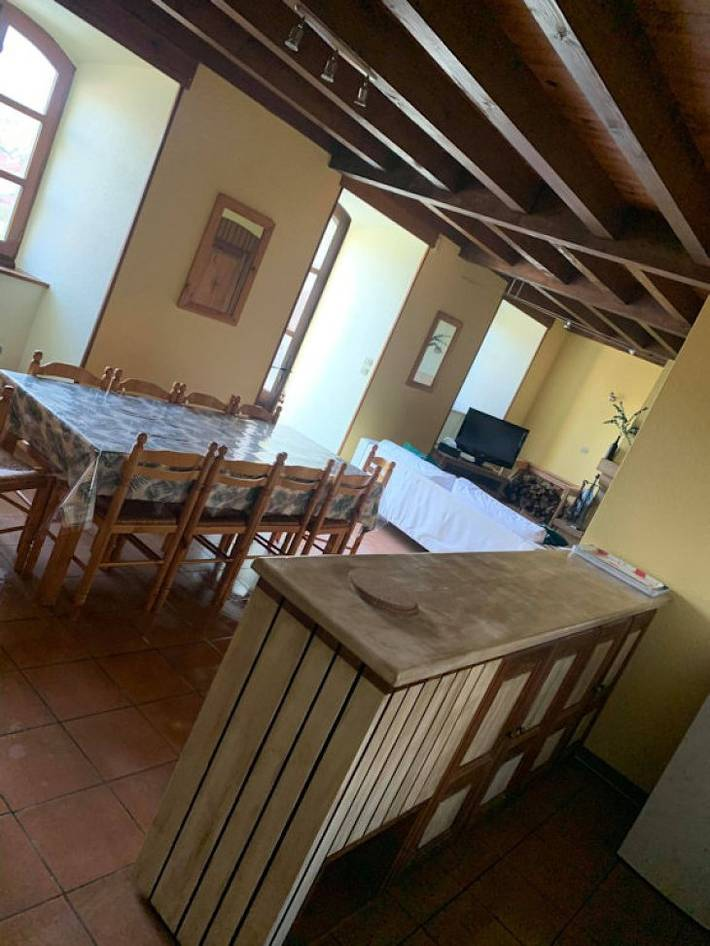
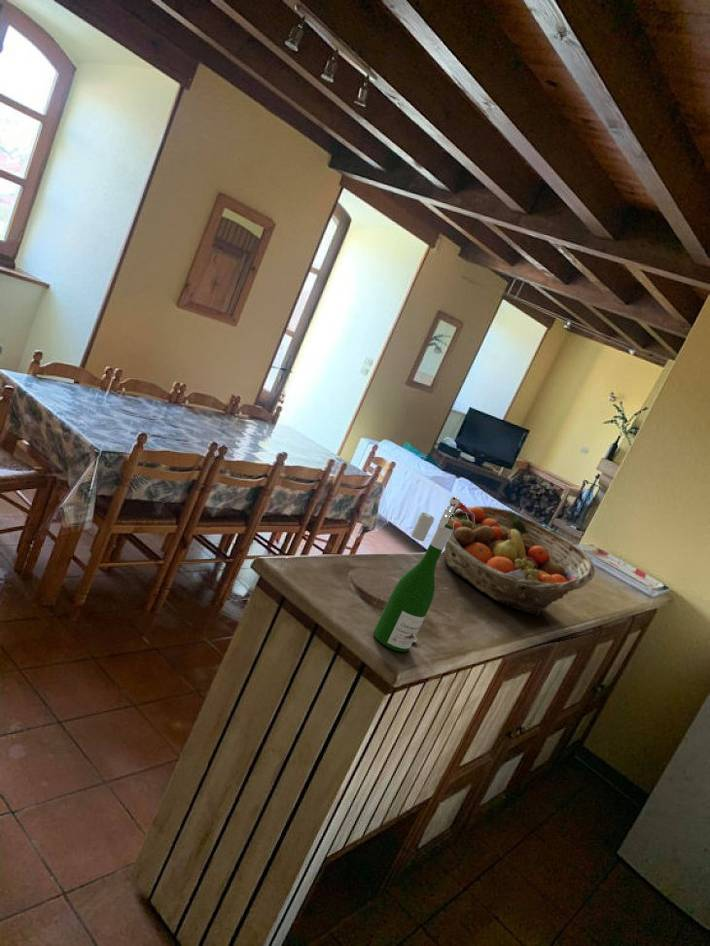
+ fruit basket [441,505,596,617]
+ wine bottle [373,496,474,653]
